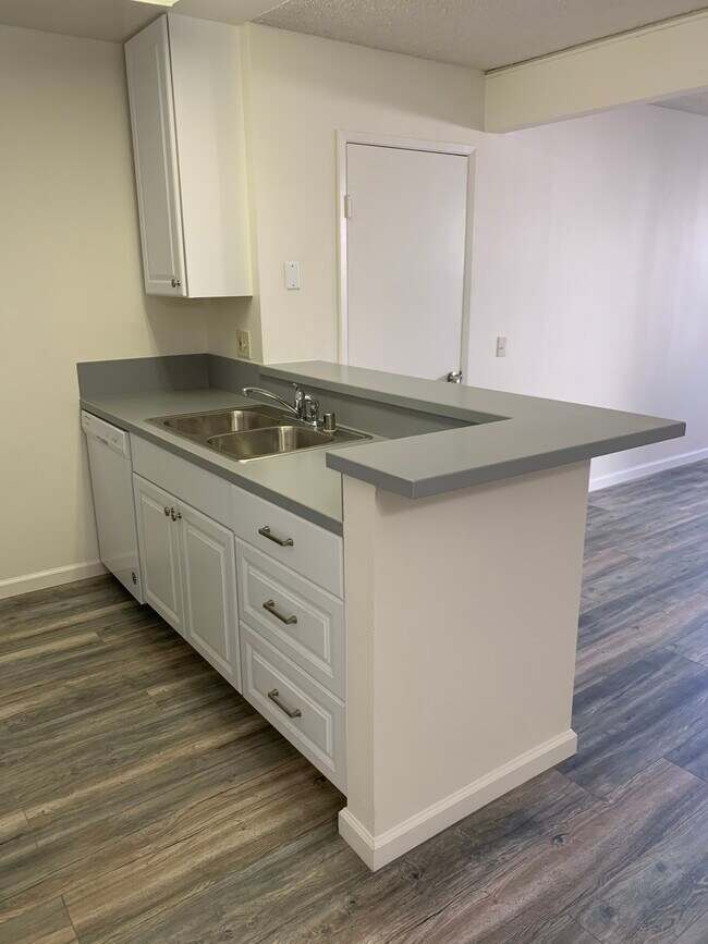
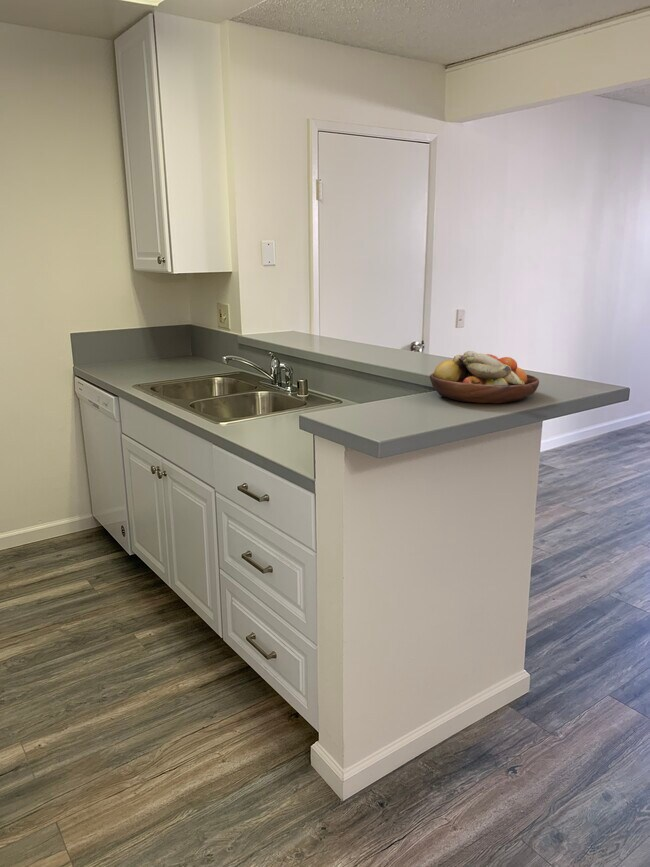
+ fruit bowl [429,350,540,404]
